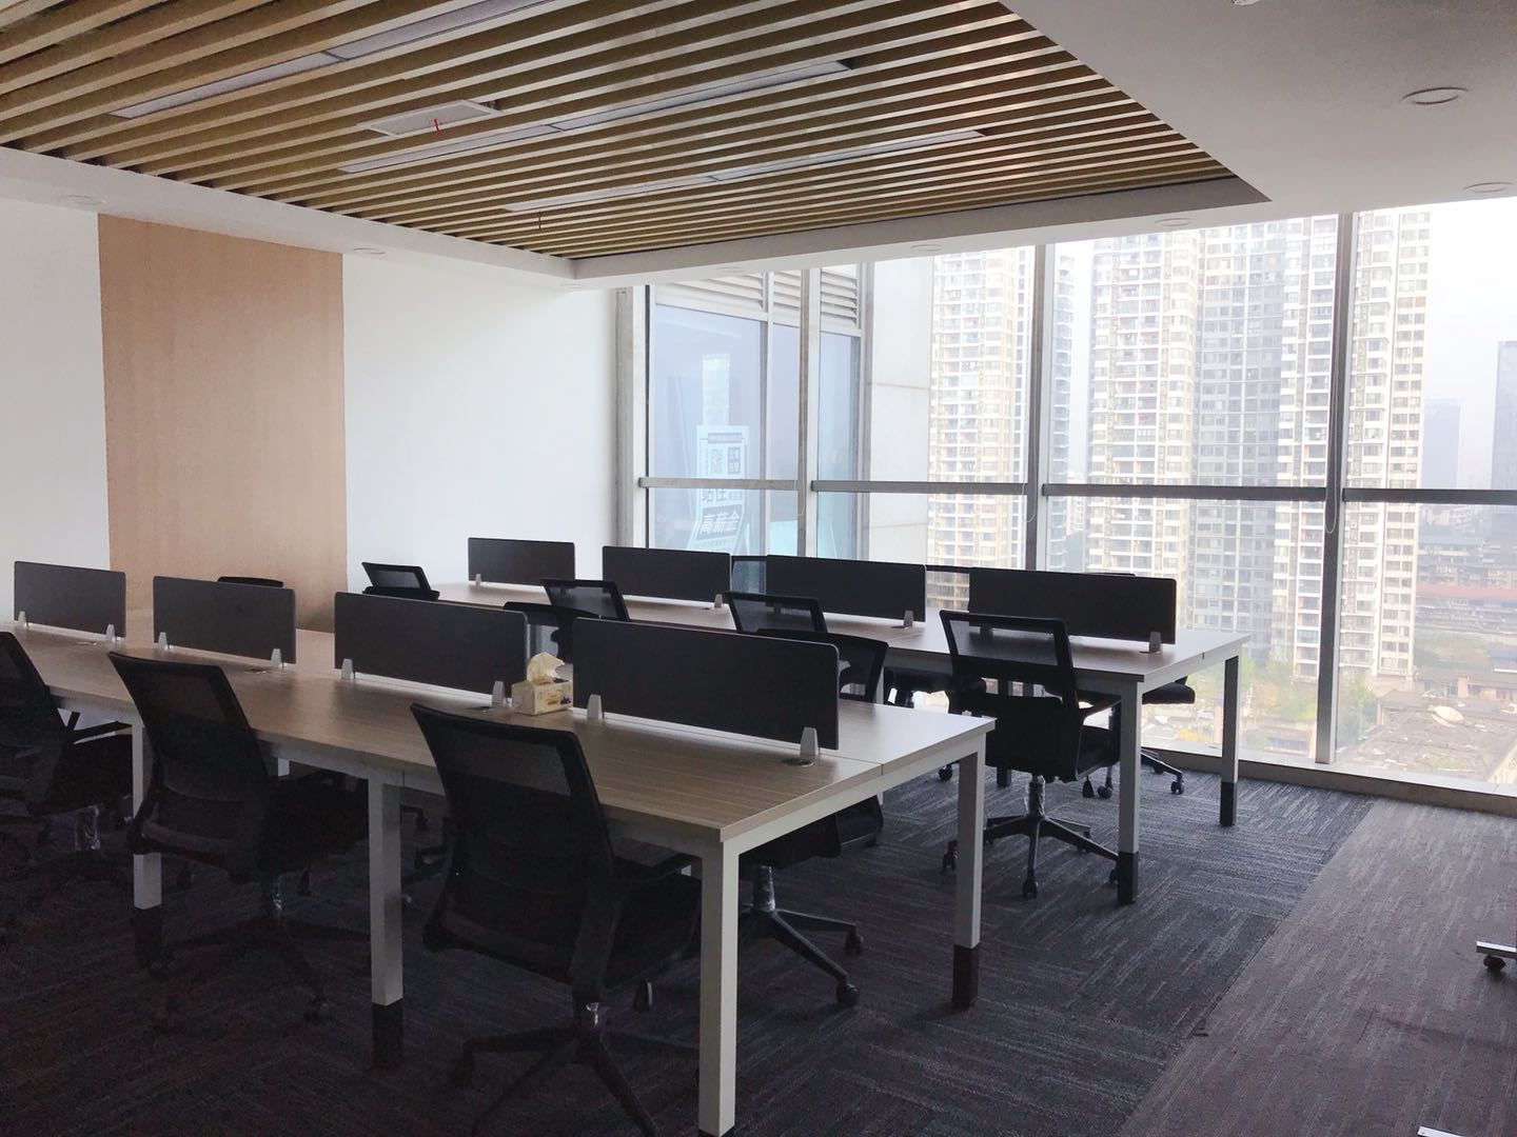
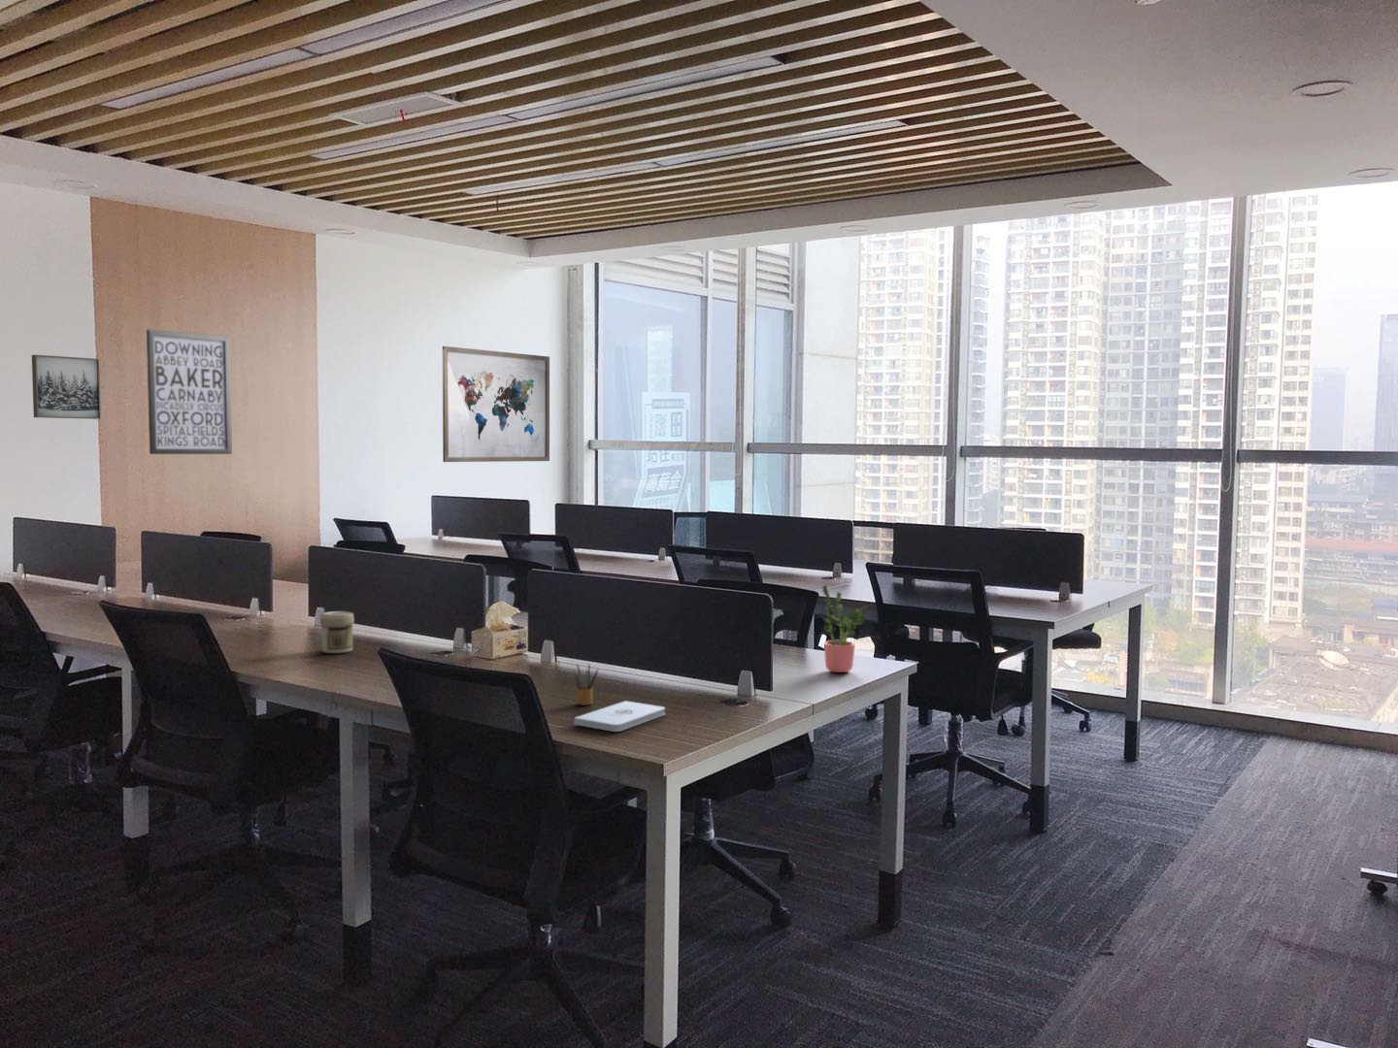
+ potted plant [821,583,870,674]
+ notepad [574,700,666,733]
+ pencil box [572,663,599,707]
+ wall art [31,354,102,421]
+ wall art [441,346,550,462]
+ jar [318,610,356,654]
+ wall art [145,328,233,455]
